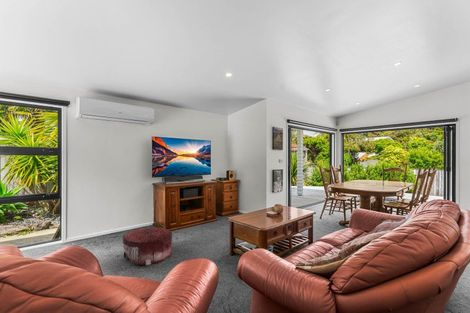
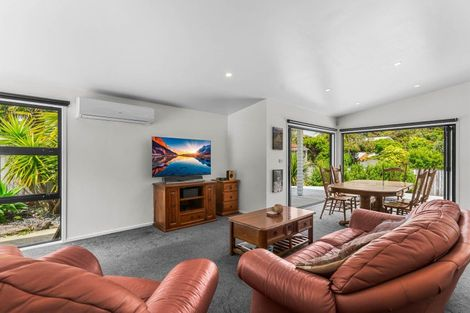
- pouf [122,226,173,266]
